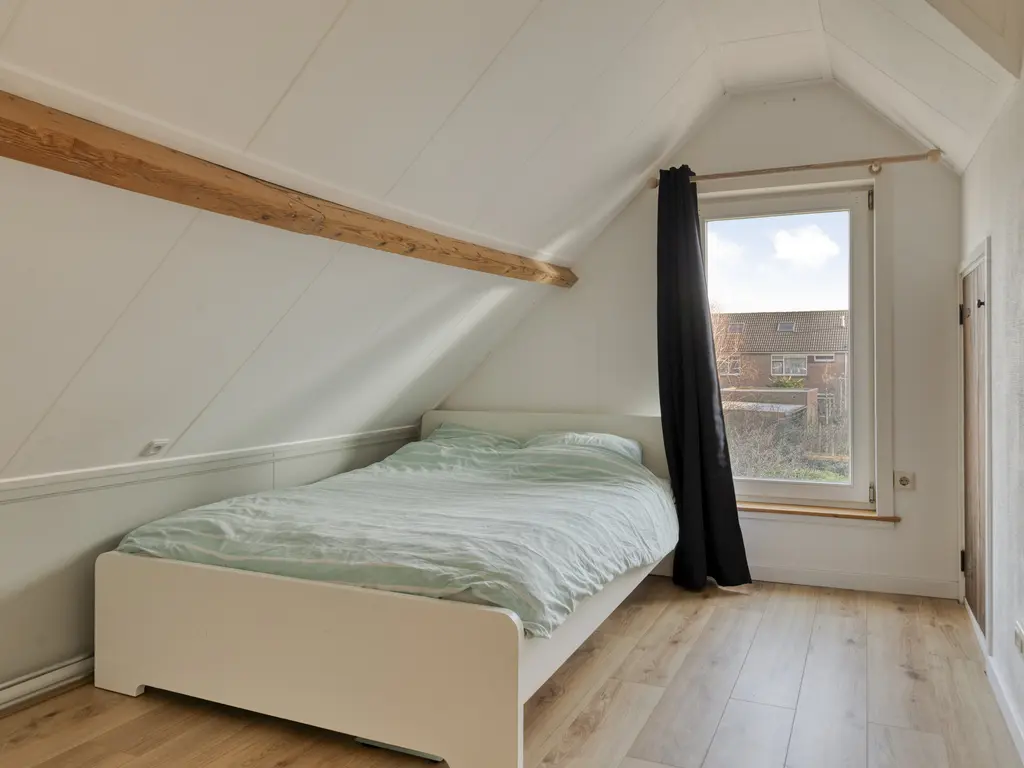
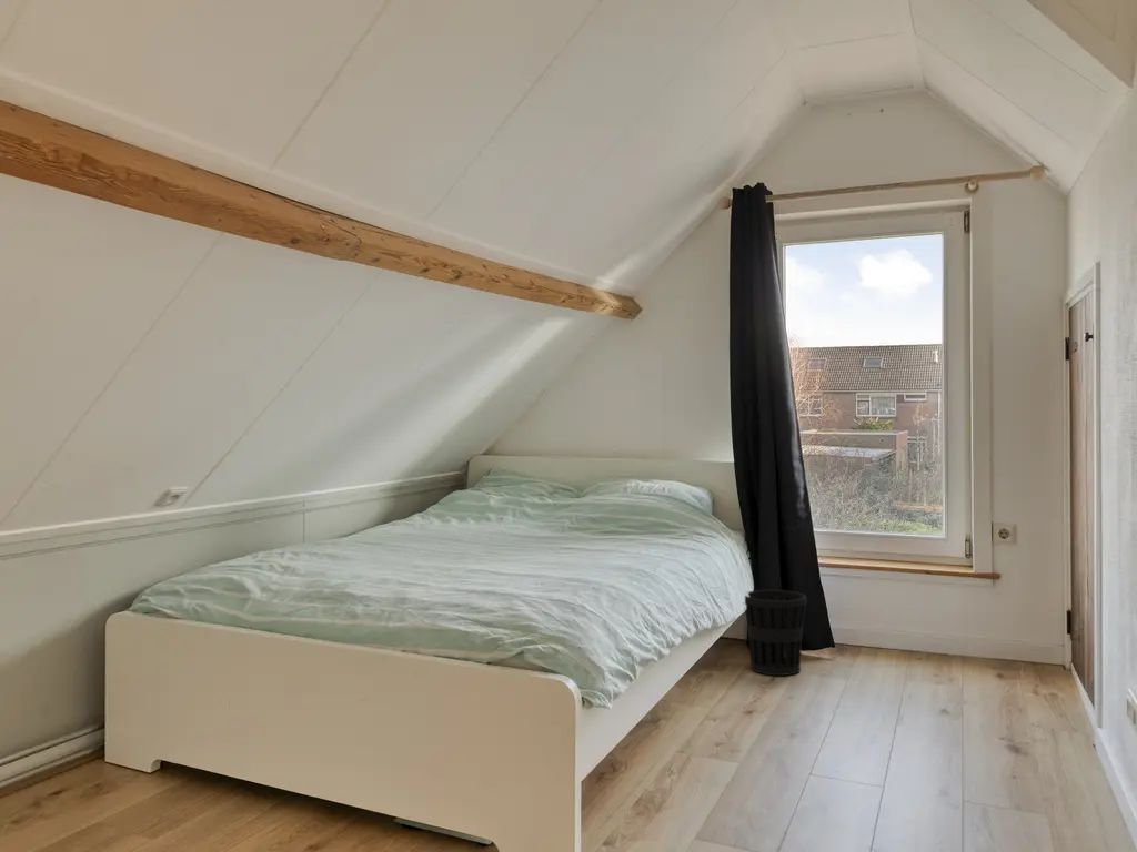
+ wastebasket [744,589,807,677]
